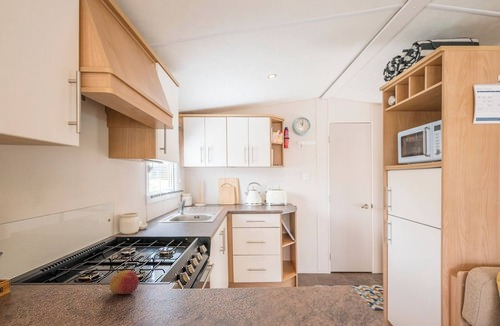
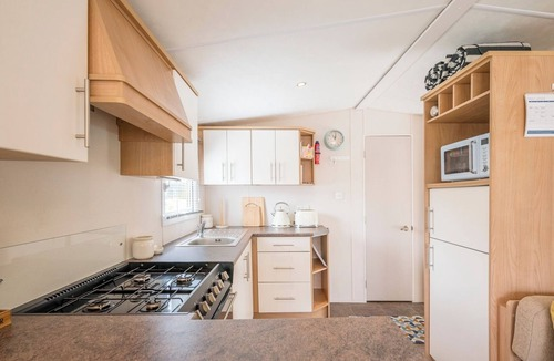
- fruit [108,269,140,295]
